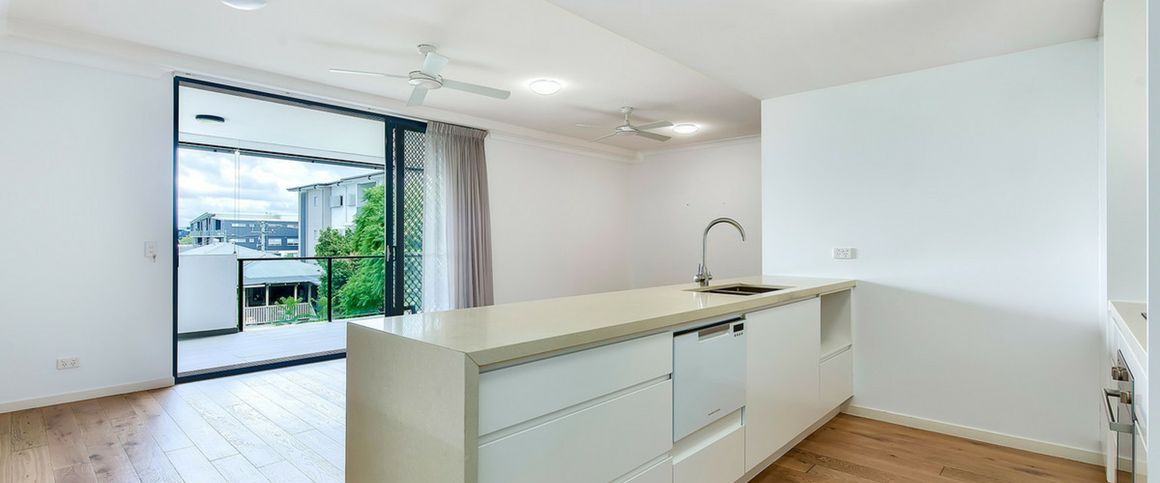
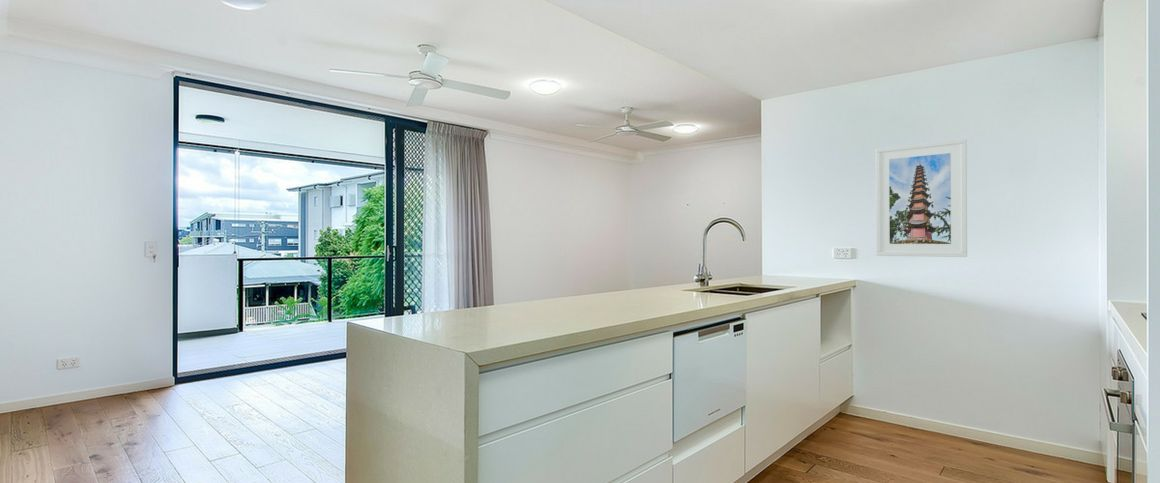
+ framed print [875,138,968,258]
